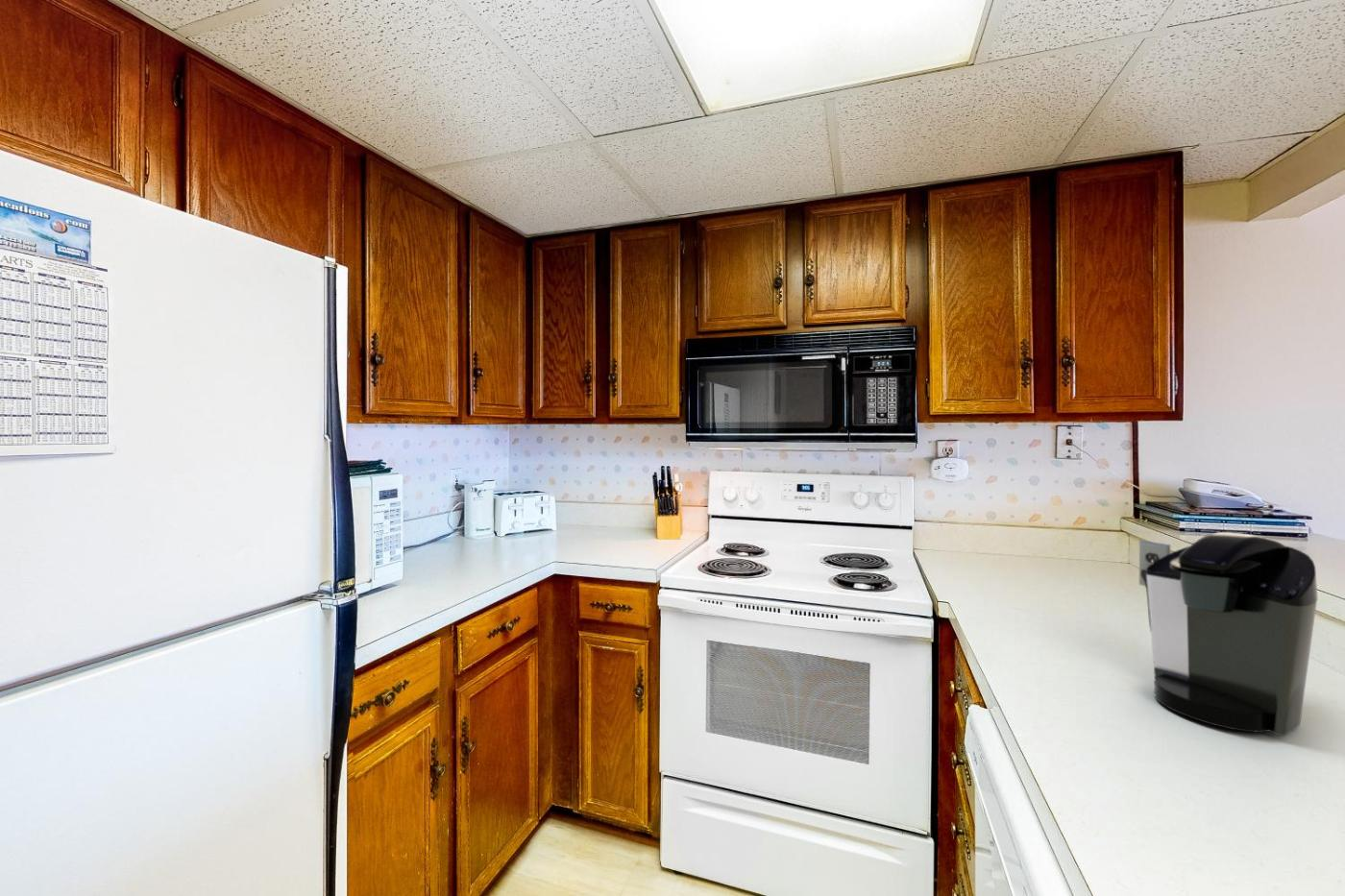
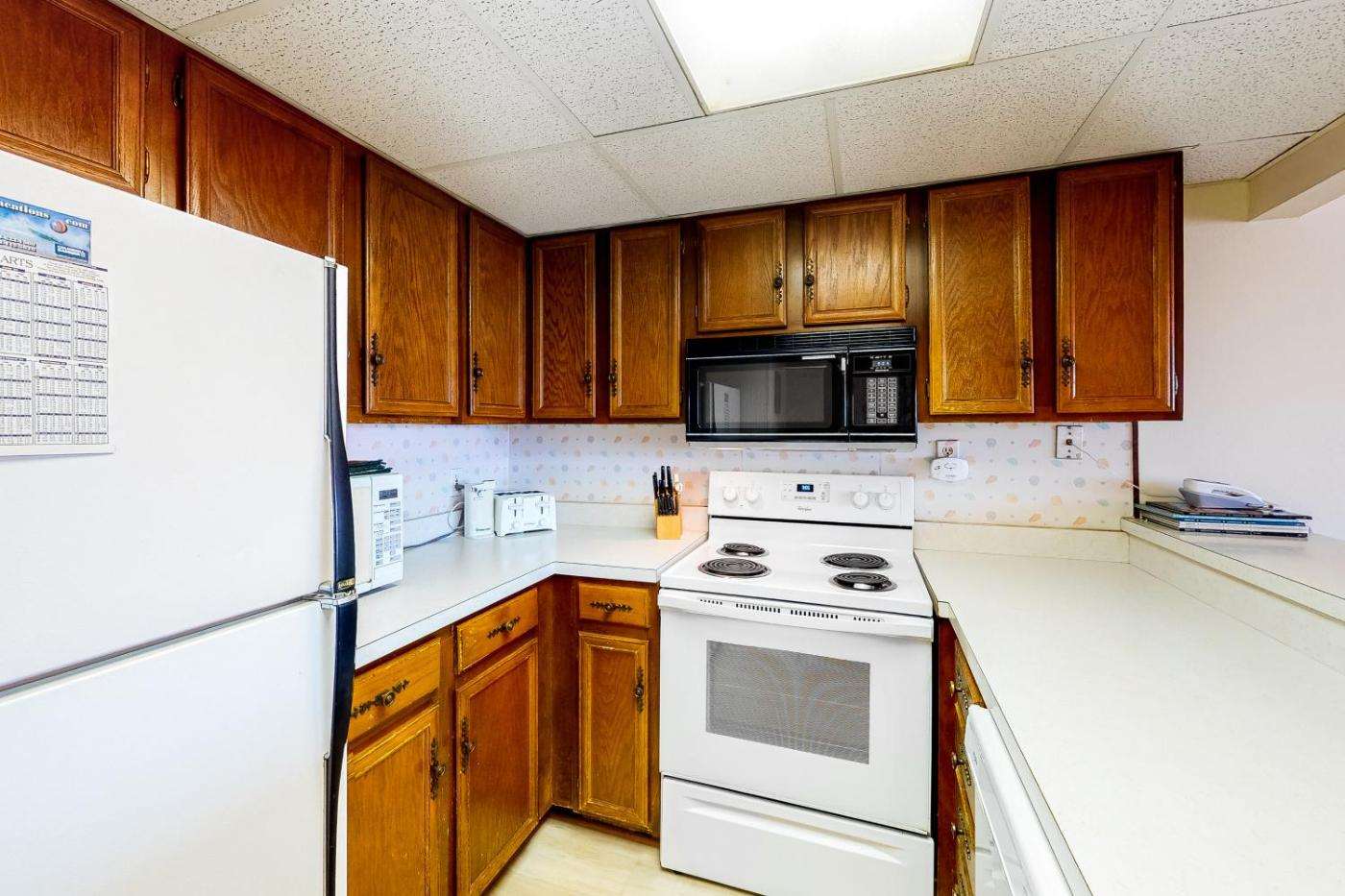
- coffee maker [1138,531,1319,737]
